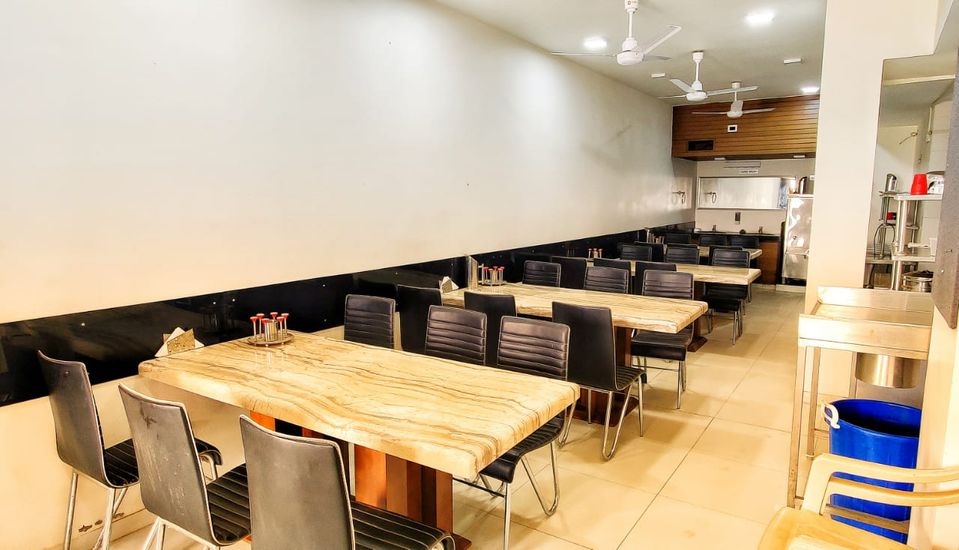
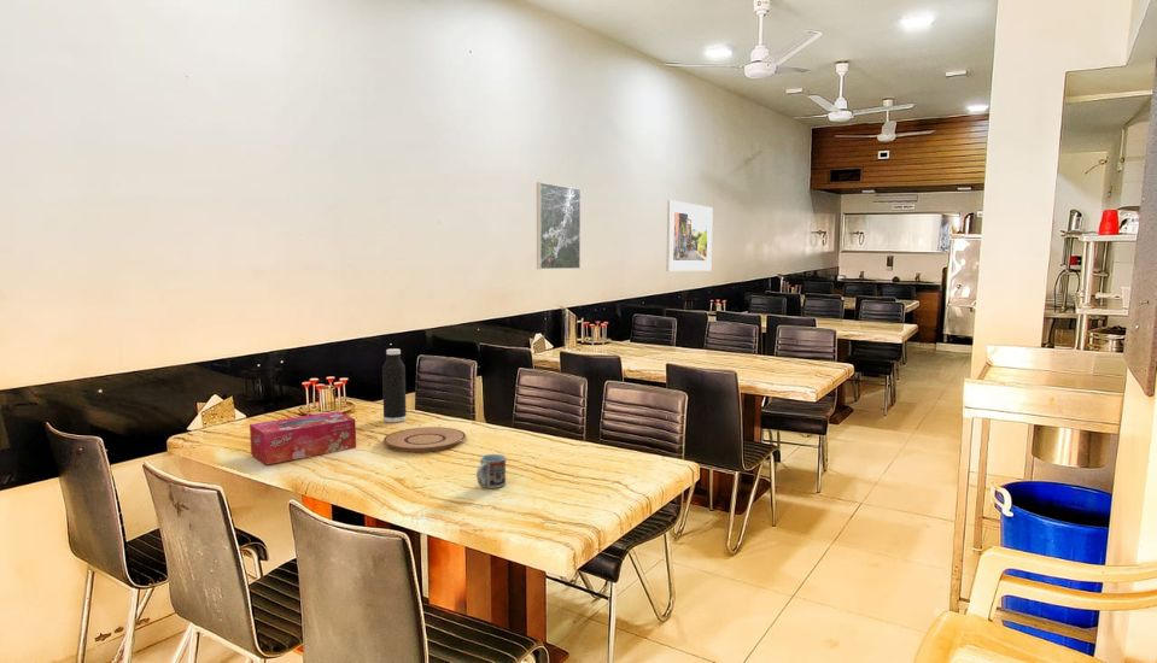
+ cup [475,453,507,489]
+ plate [382,426,467,453]
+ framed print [536,181,582,270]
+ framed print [665,199,714,272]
+ tissue box [249,410,357,465]
+ water bottle [381,347,408,423]
